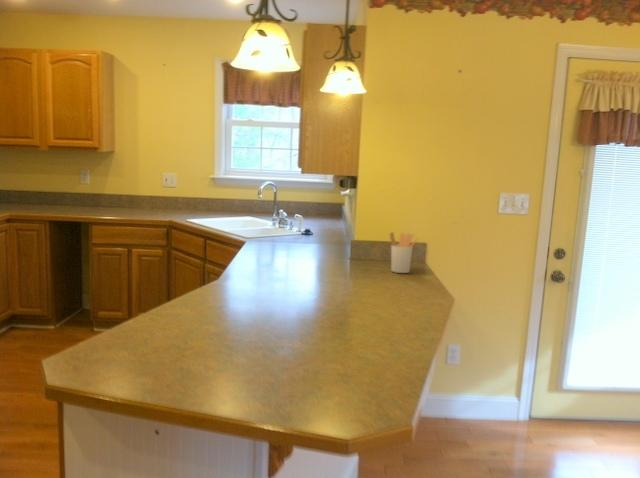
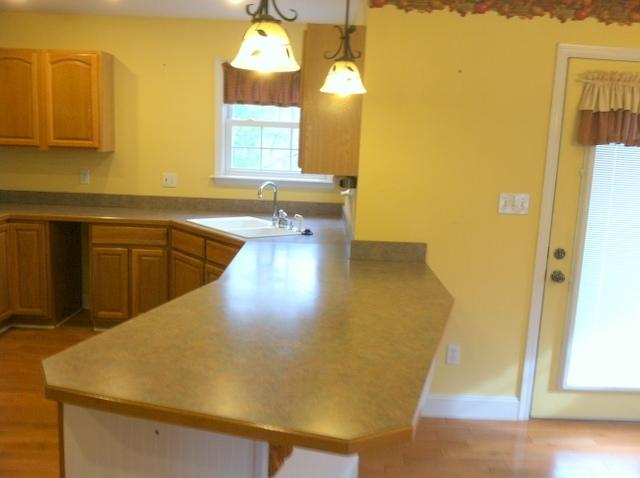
- utensil holder [389,231,418,274]
